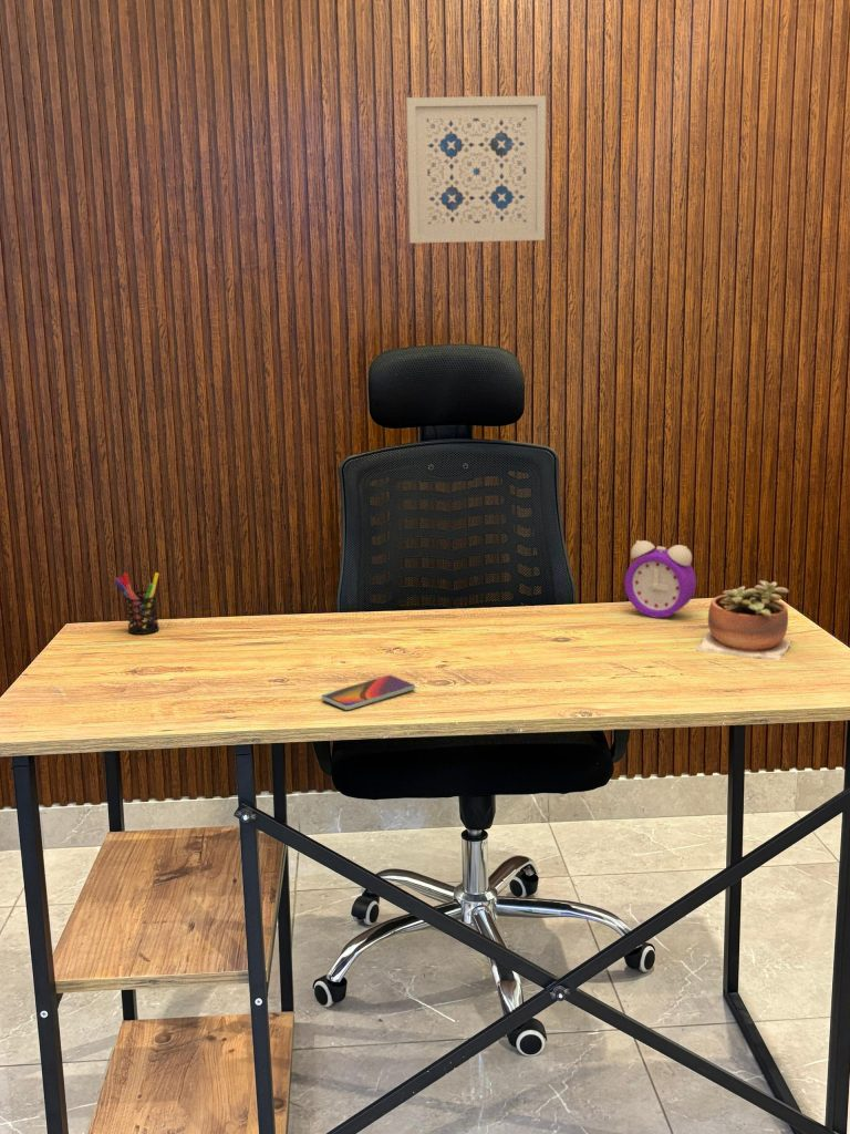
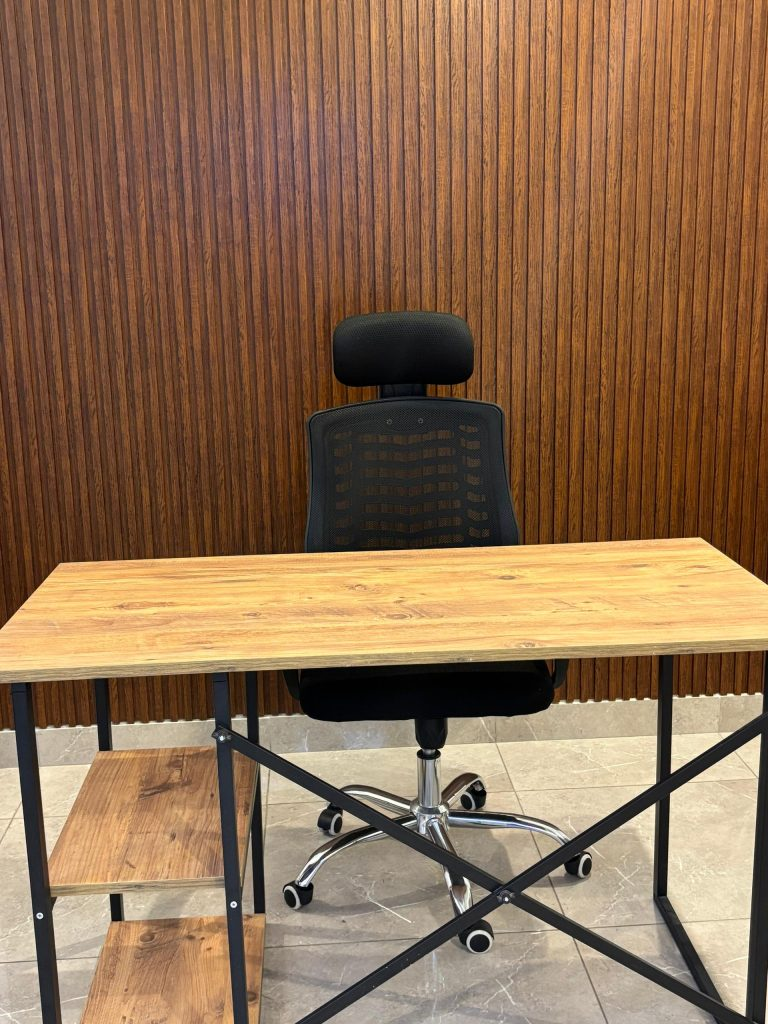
- wall art [405,94,547,244]
- alarm clock [623,539,697,619]
- smartphone [321,674,416,711]
- succulent plant [696,579,792,662]
- pen holder [114,571,160,636]
